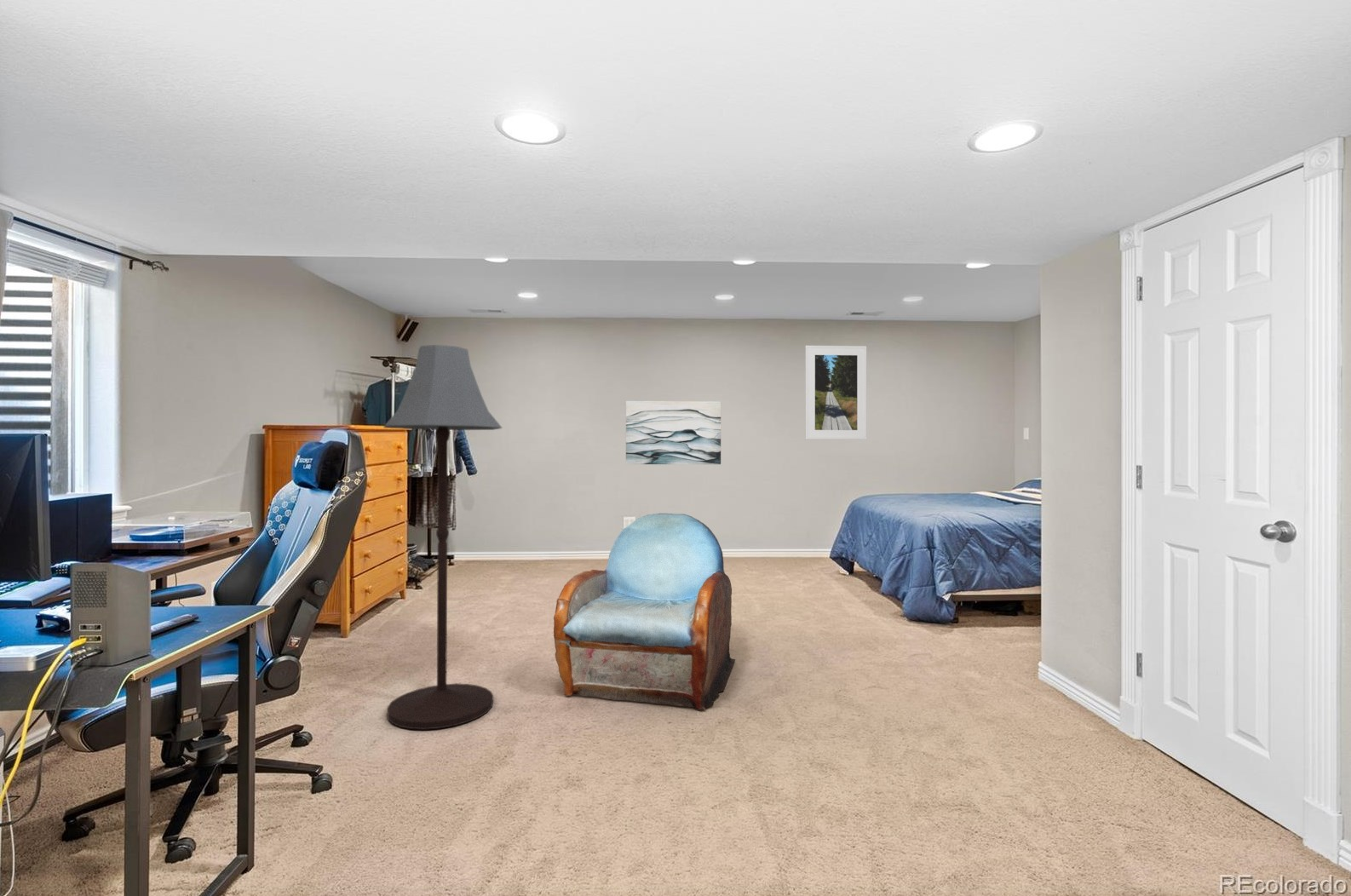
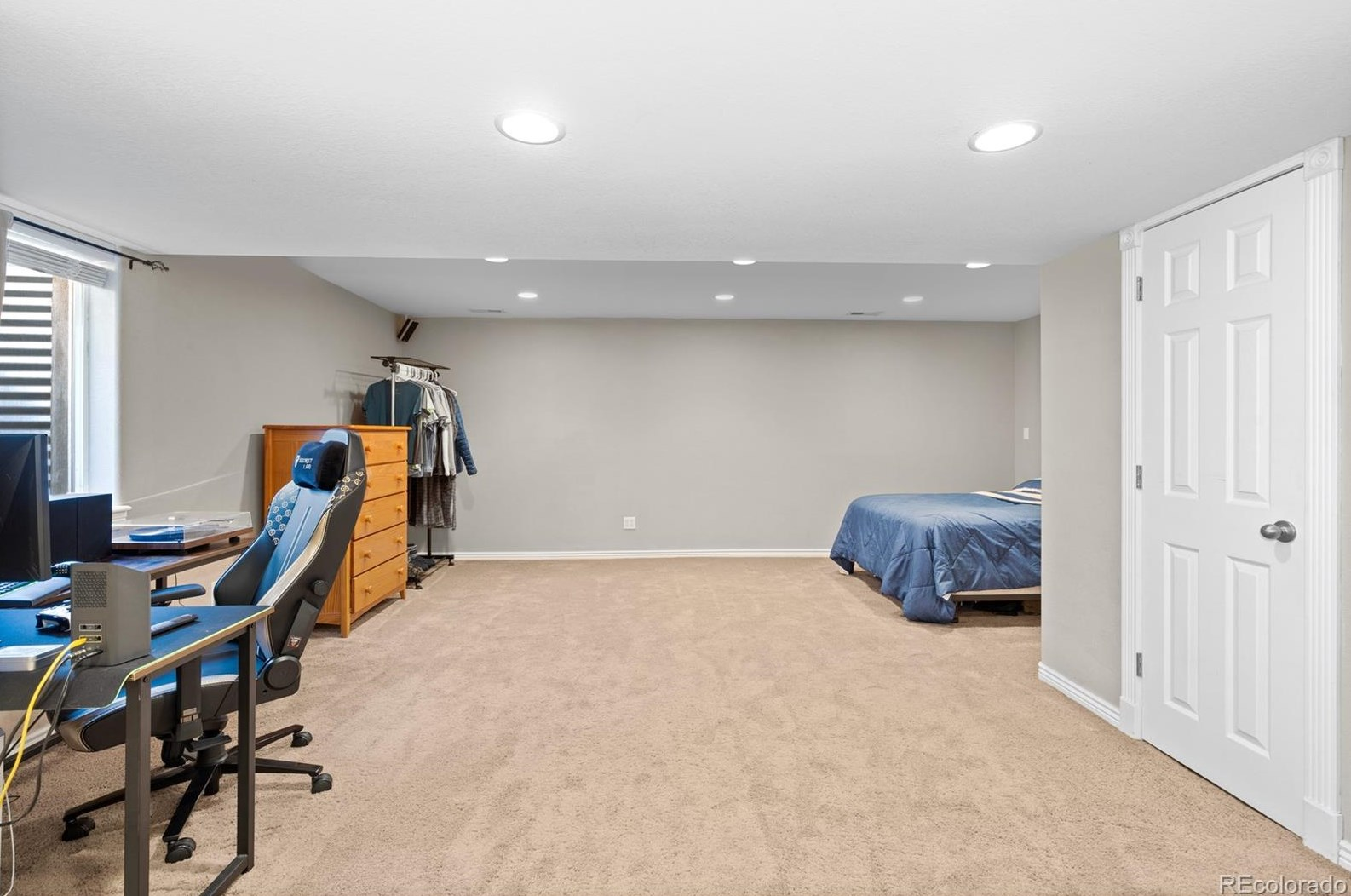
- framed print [804,345,867,440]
- wall art [625,400,721,465]
- armchair [553,513,736,710]
- floor lamp [382,344,503,731]
